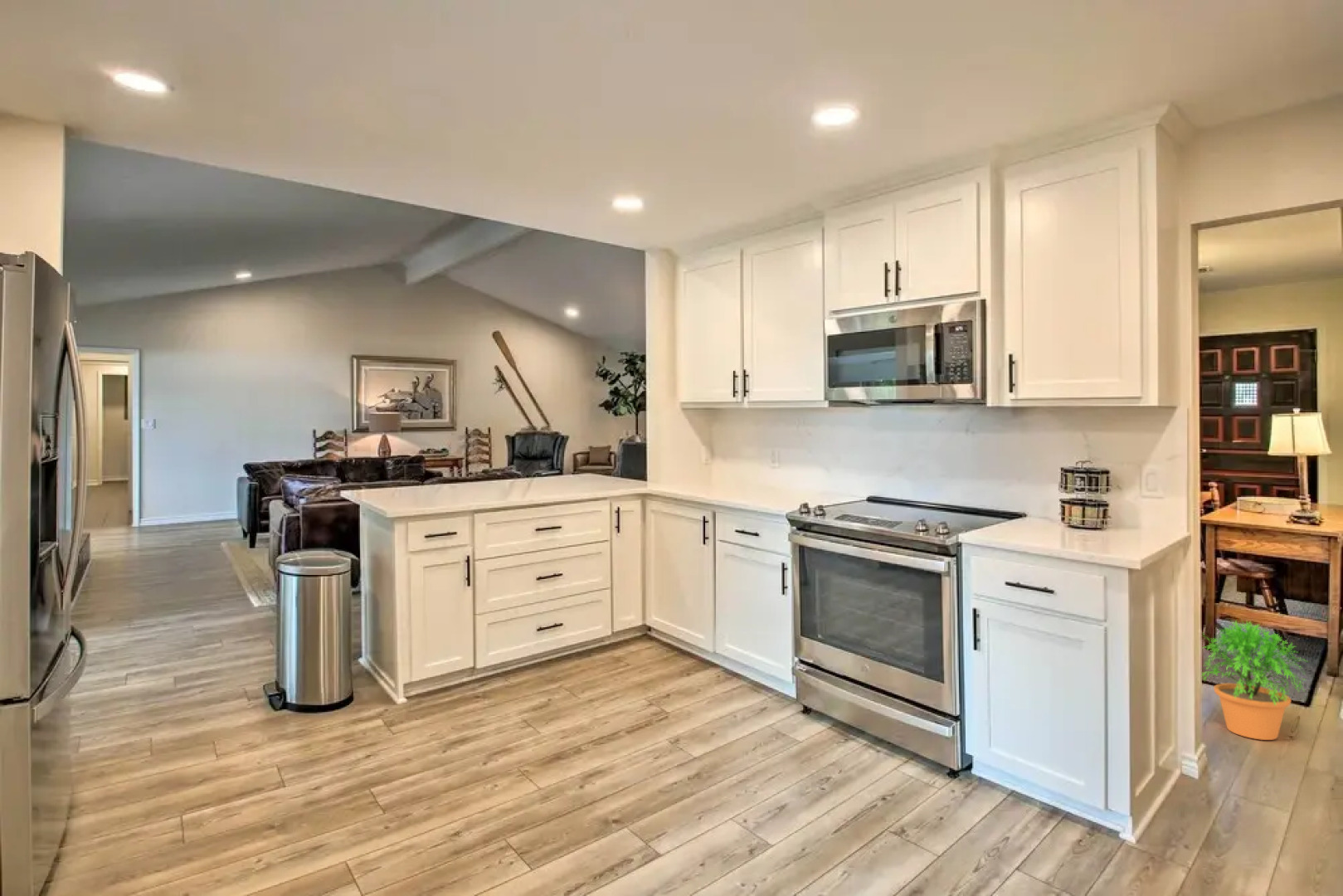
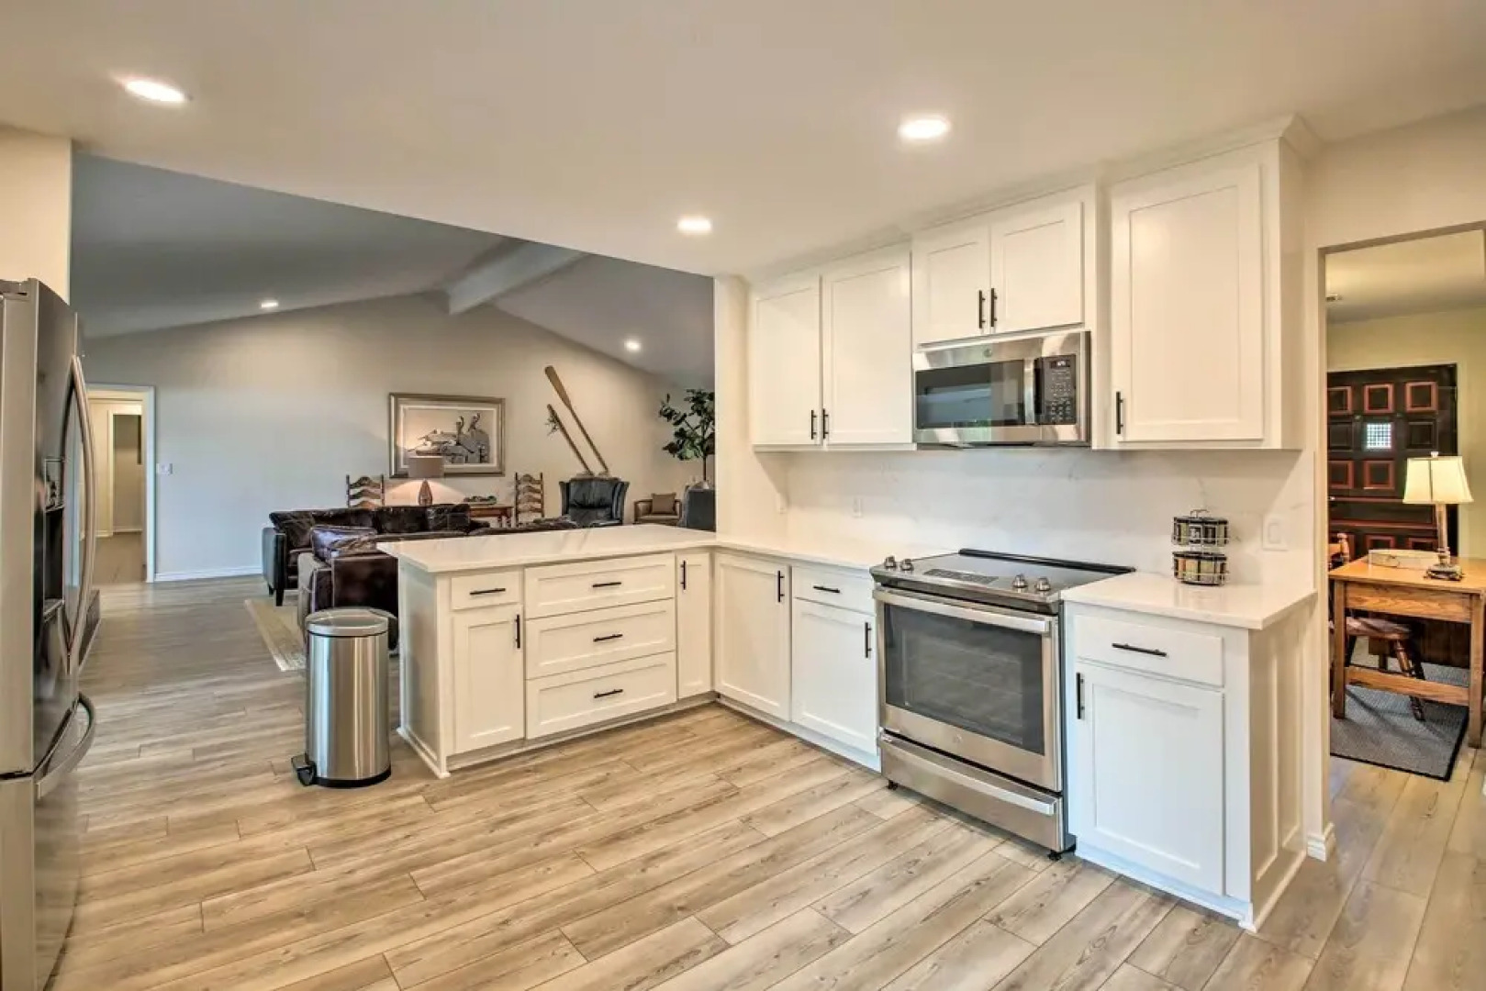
- potted plant [1200,620,1310,741]
